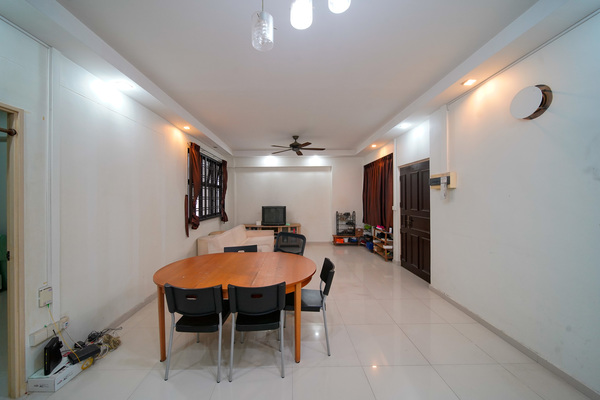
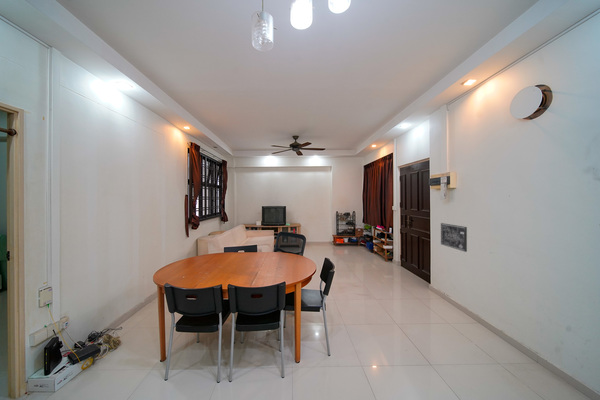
+ wall art [440,222,468,253]
